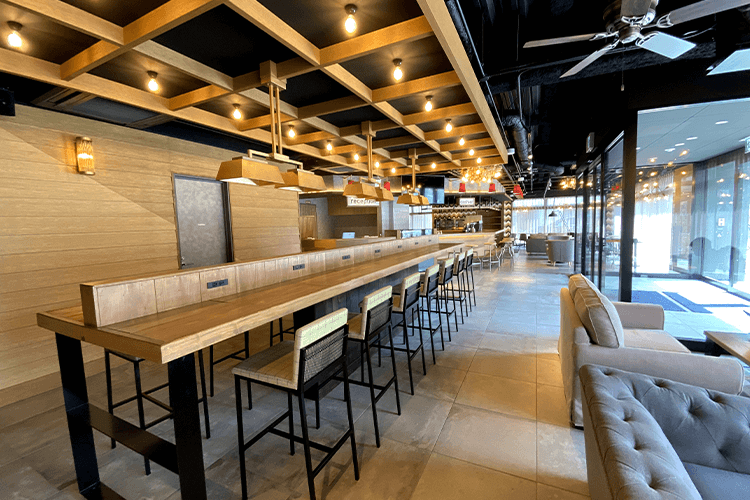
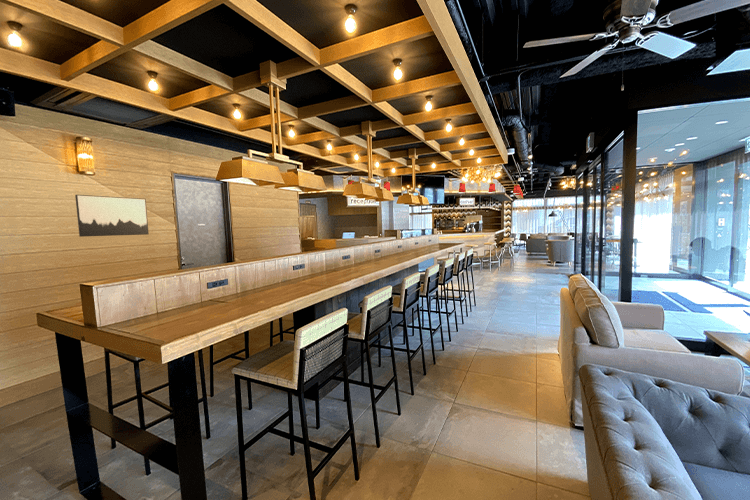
+ wall art [74,194,150,238]
